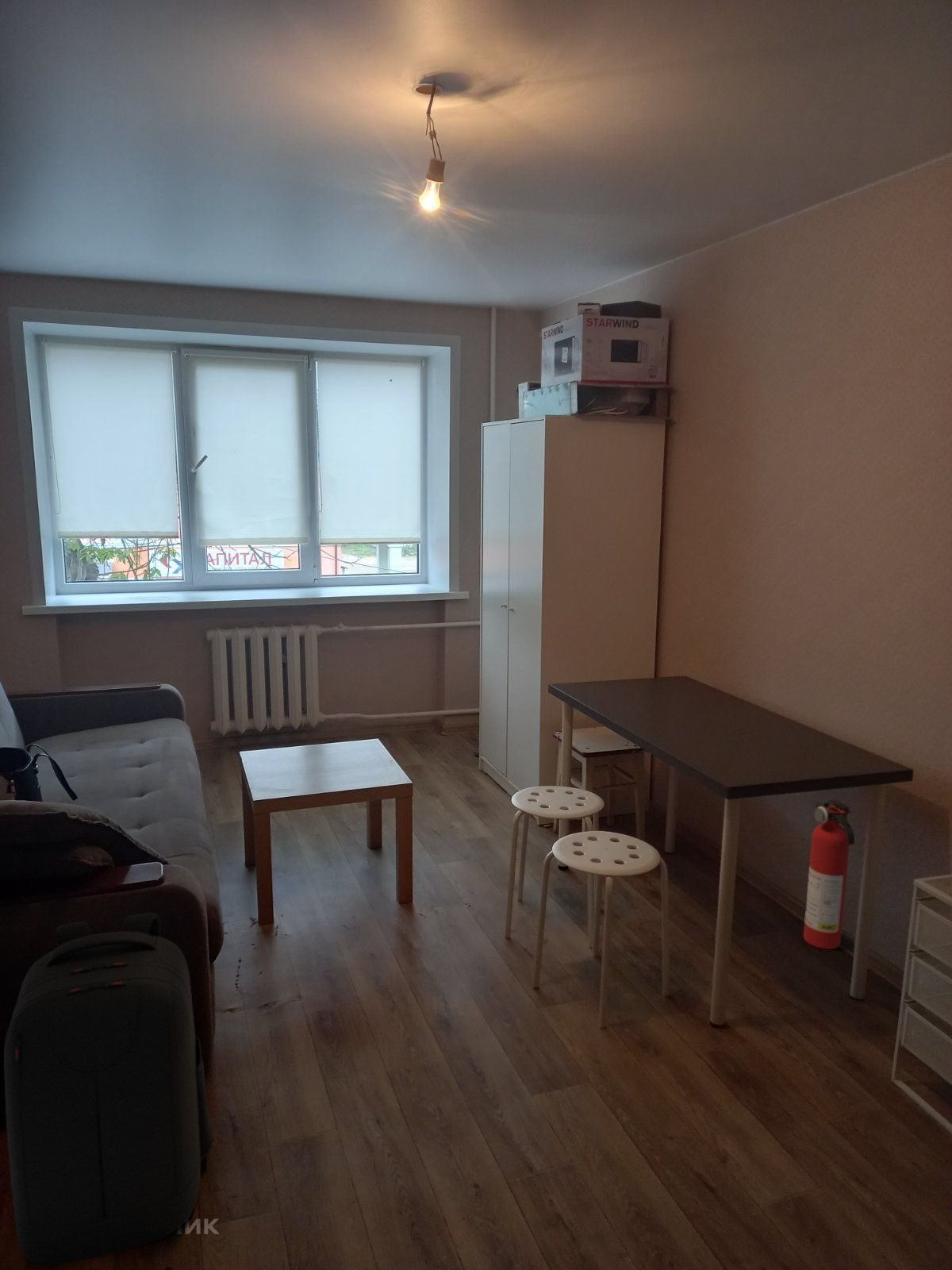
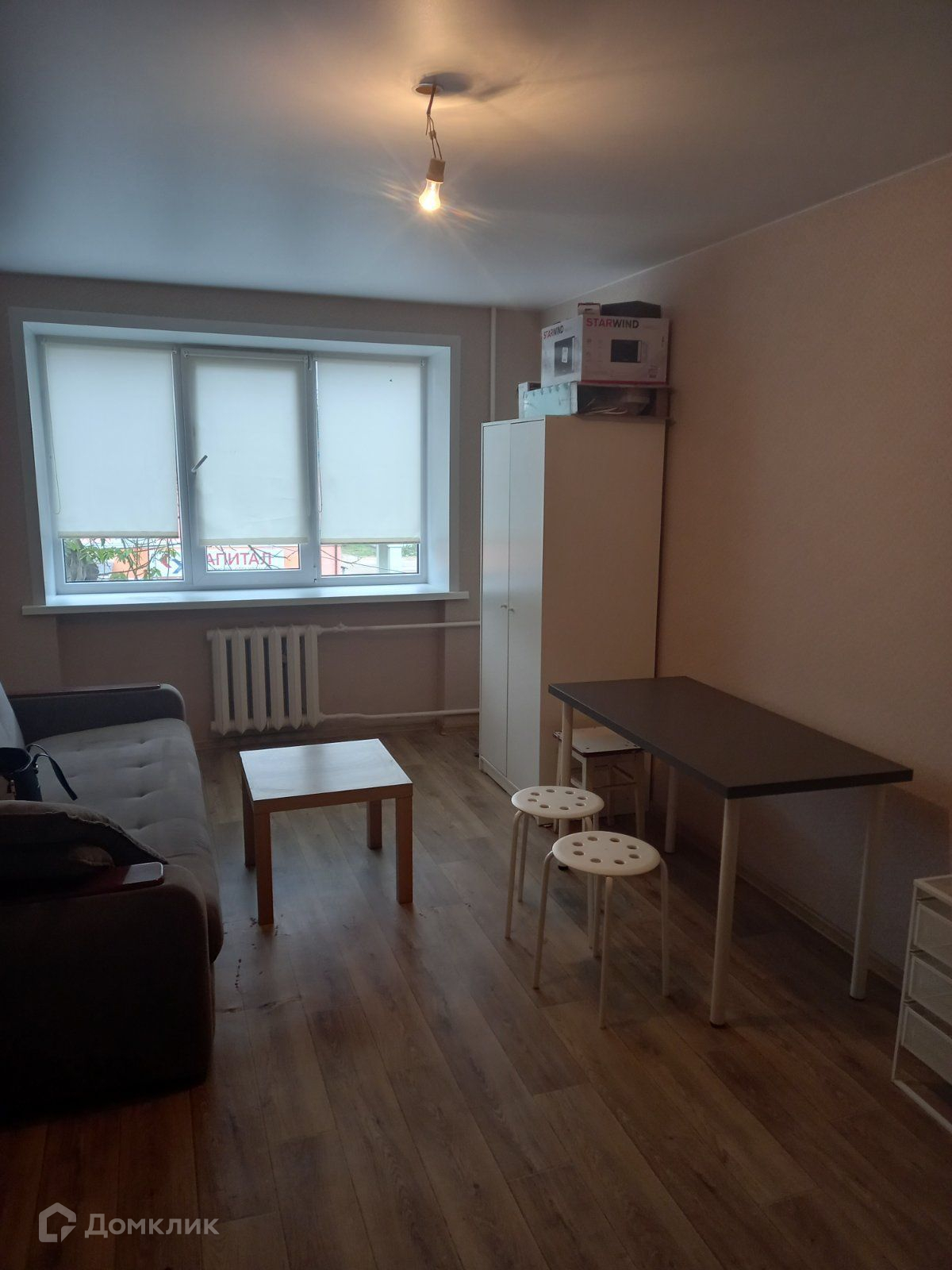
- backpack [3,912,213,1266]
- fire extinguisher [803,799,855,950]
